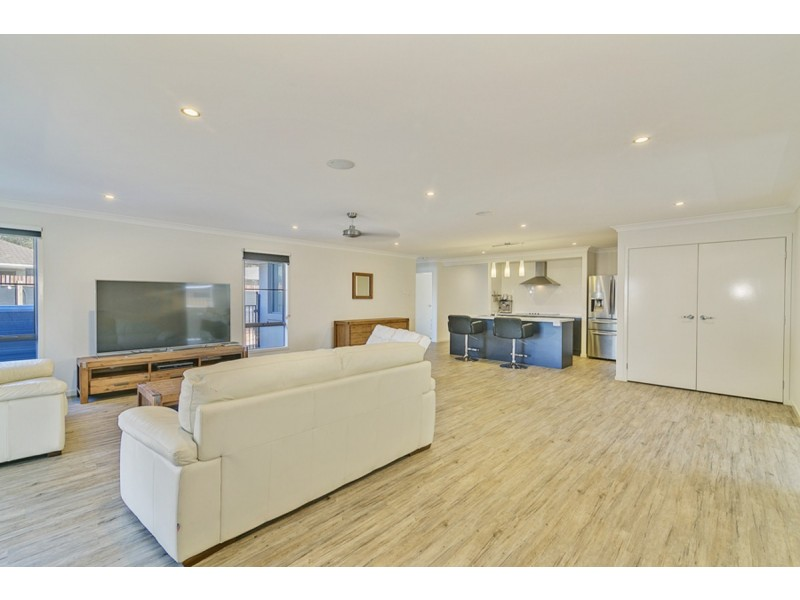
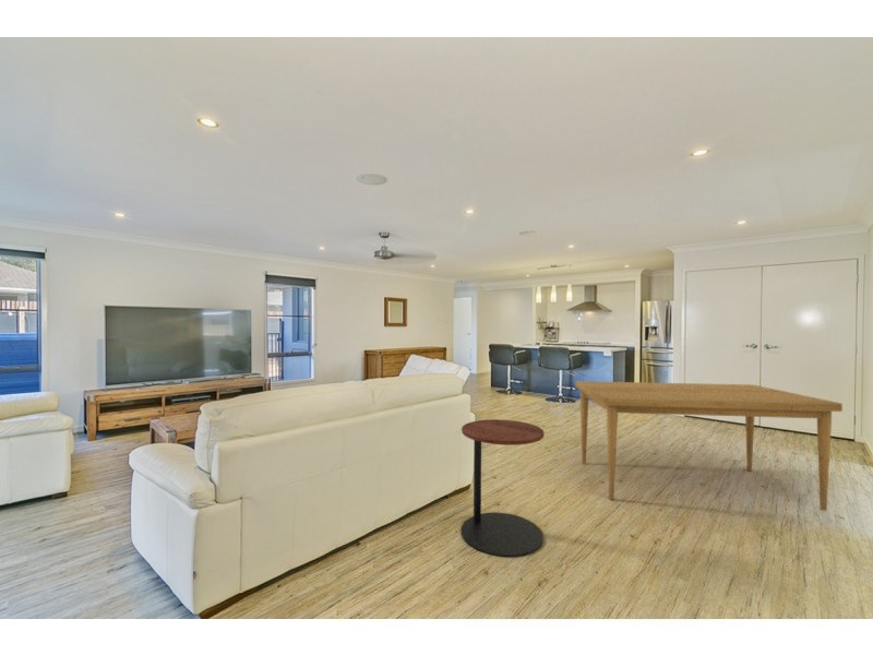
+ side table [461,418,545,558]
+ dining table [574,380,844,512]
